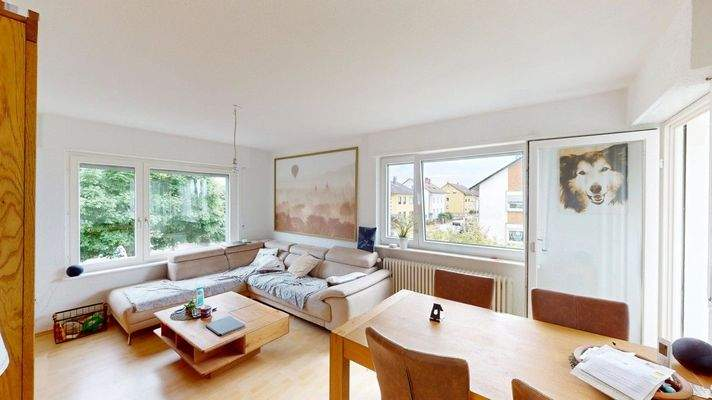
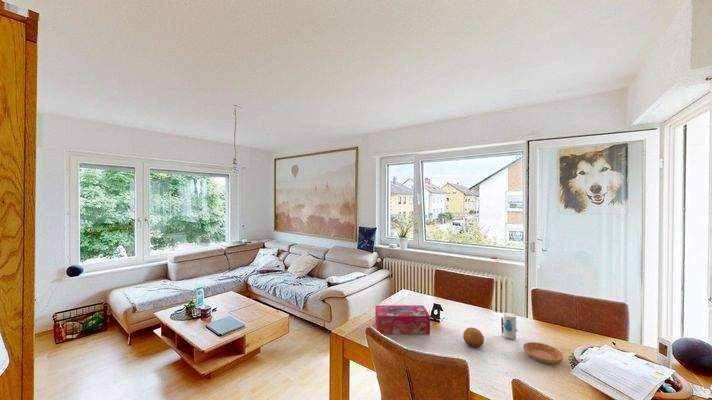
+ tissue box [374,304,431,335]
+ toy [500,312,518,340]
+ fruit [462,326,485,348]
+ saucer [522,341,564,365]
